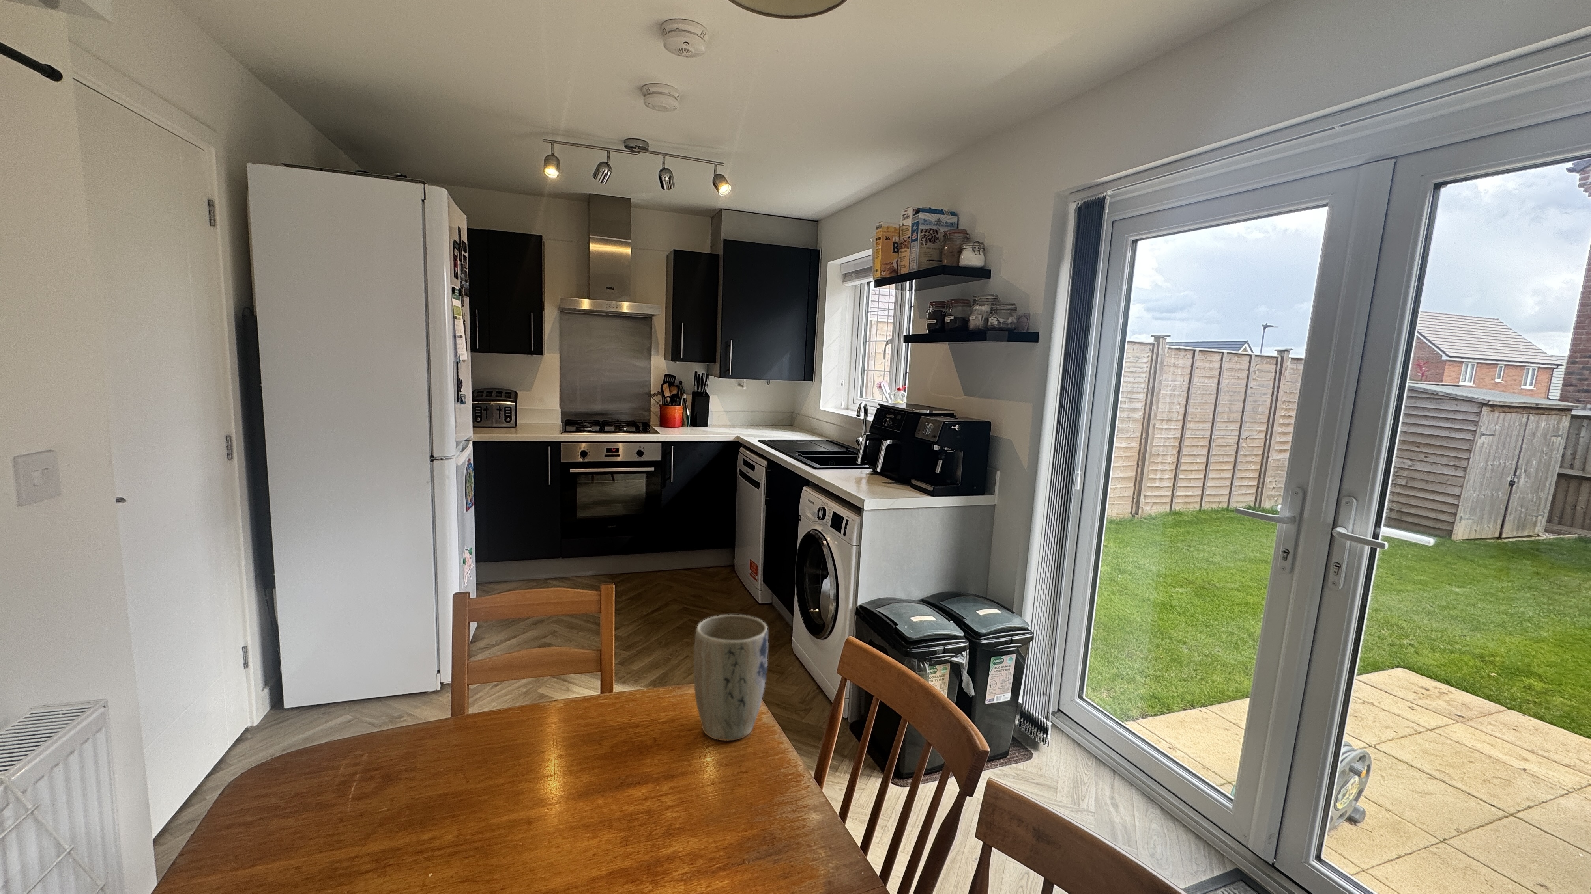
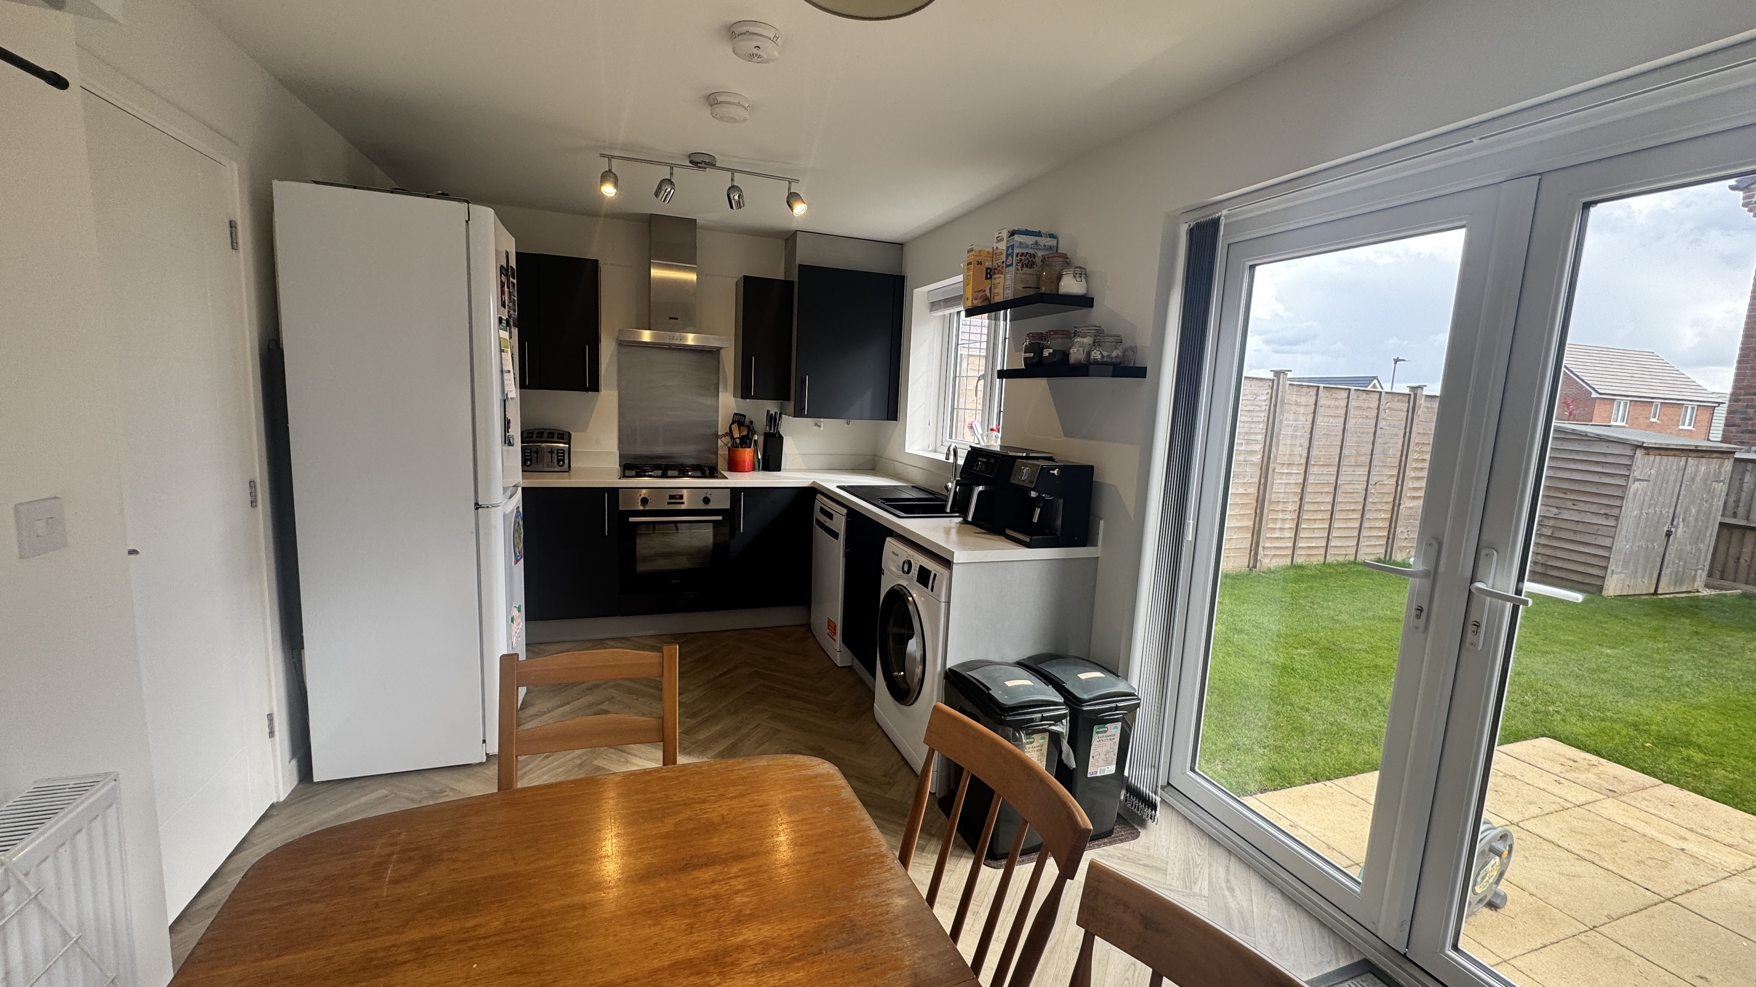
- plant pot [694,615,768,741]
